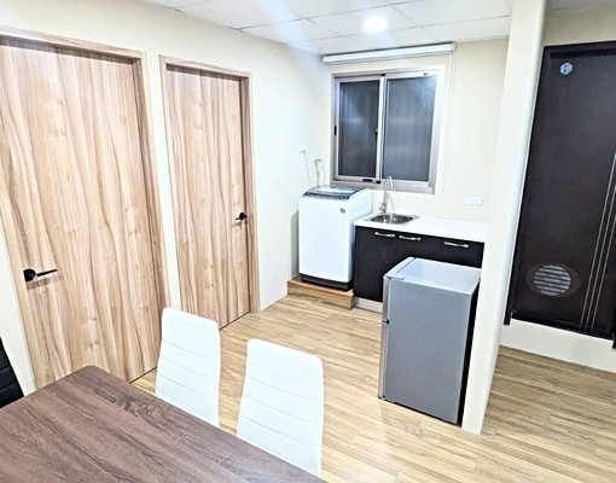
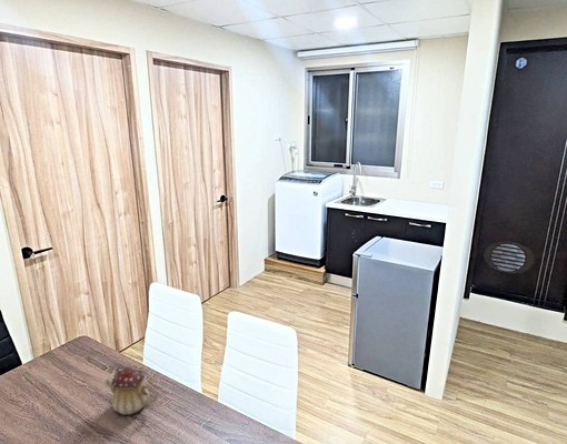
+ teapot [103,366,159,416]
